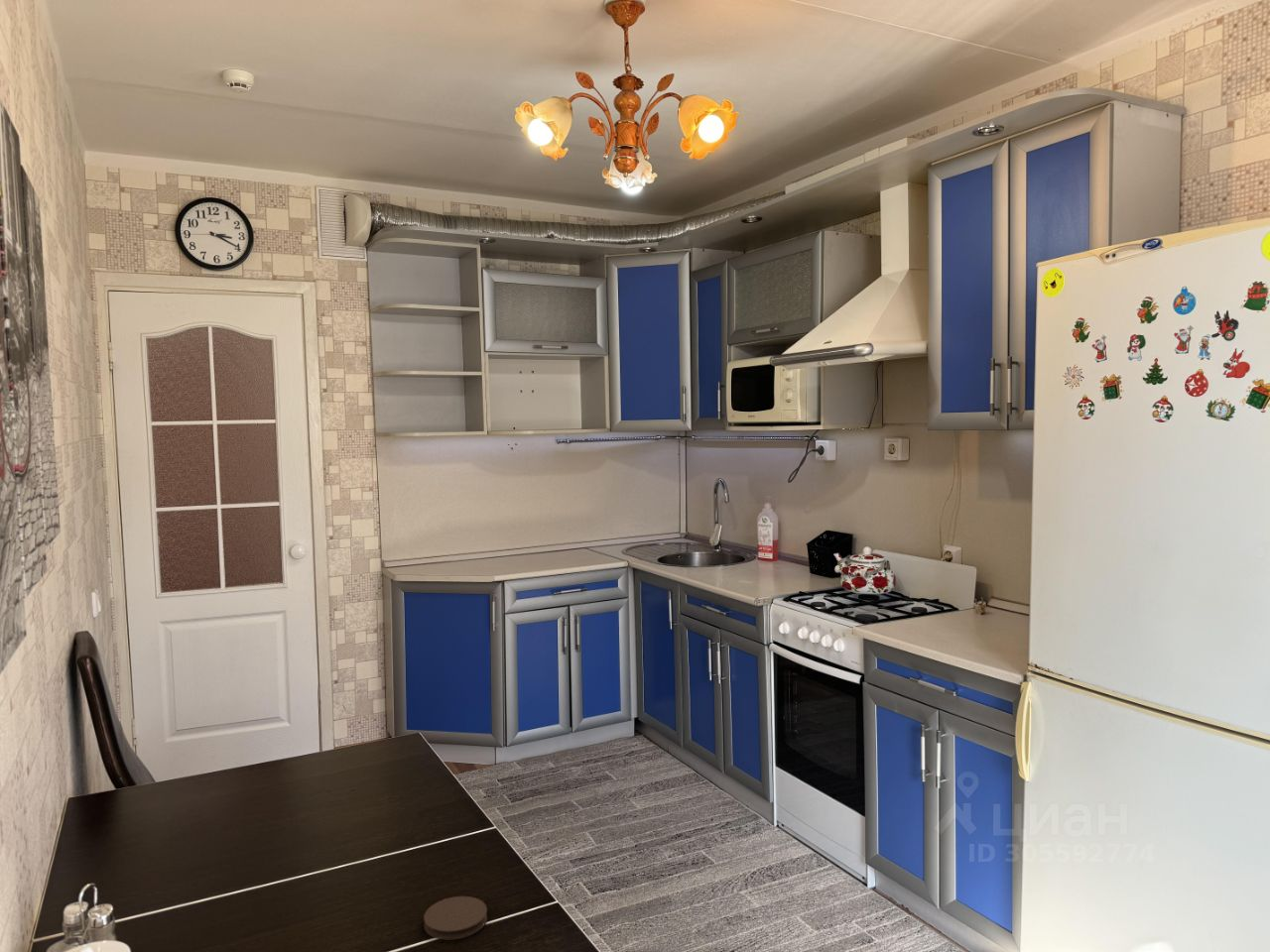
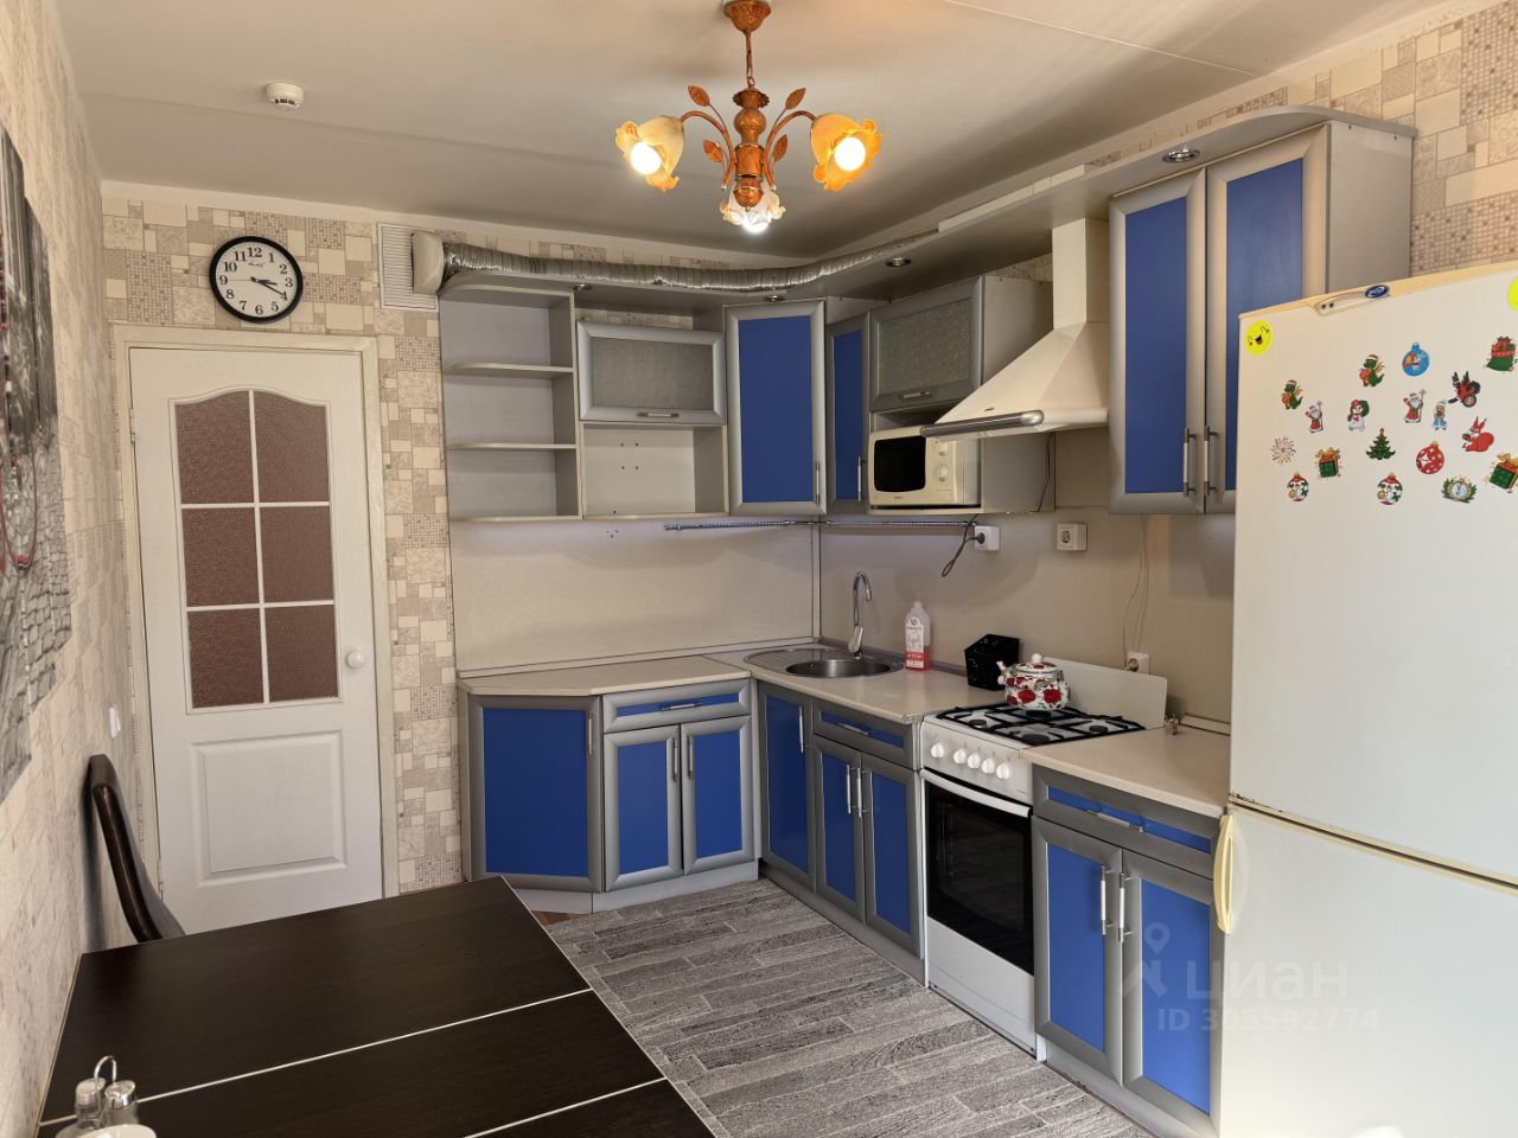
- coaster [423,895,488,941]
